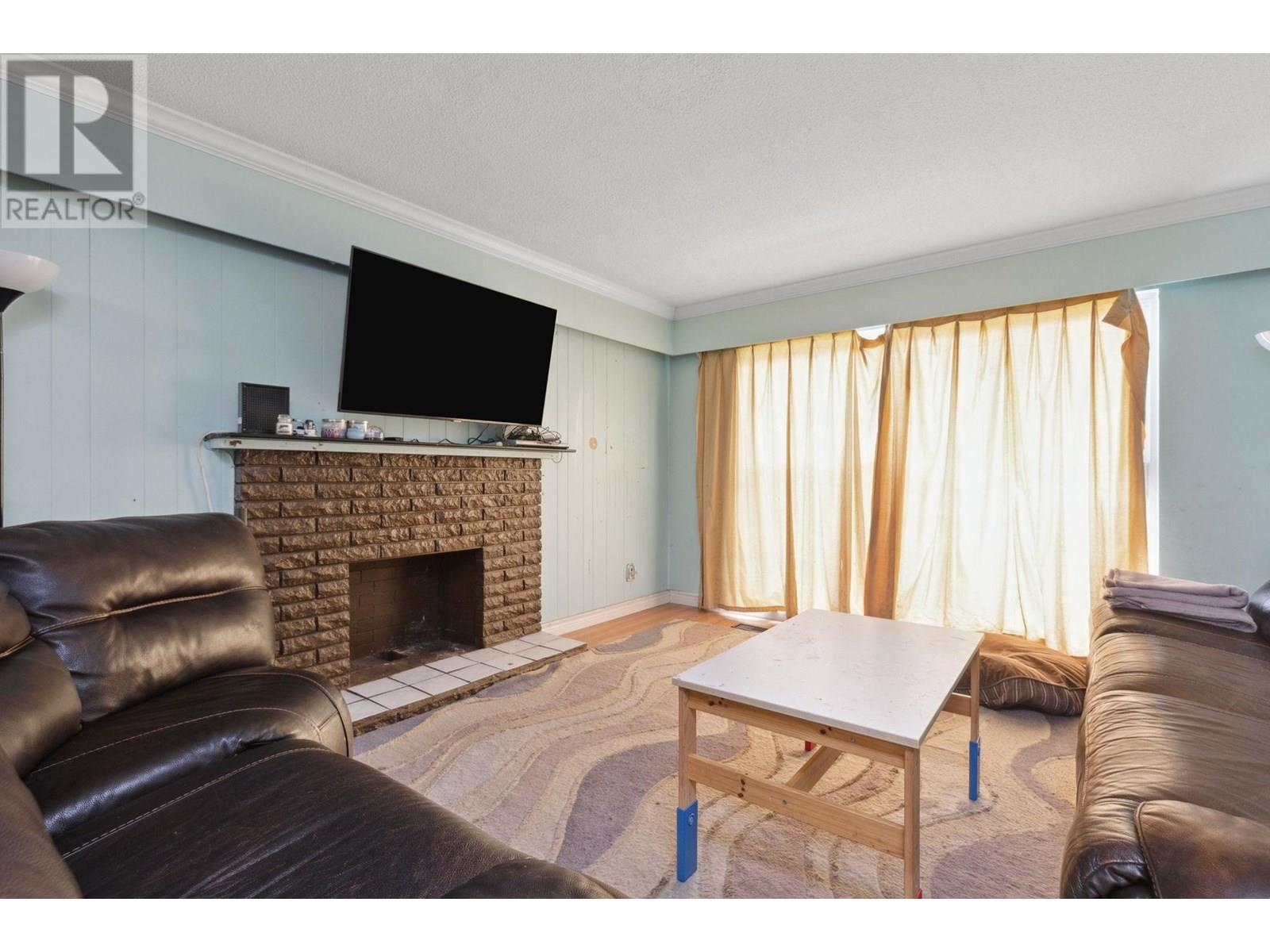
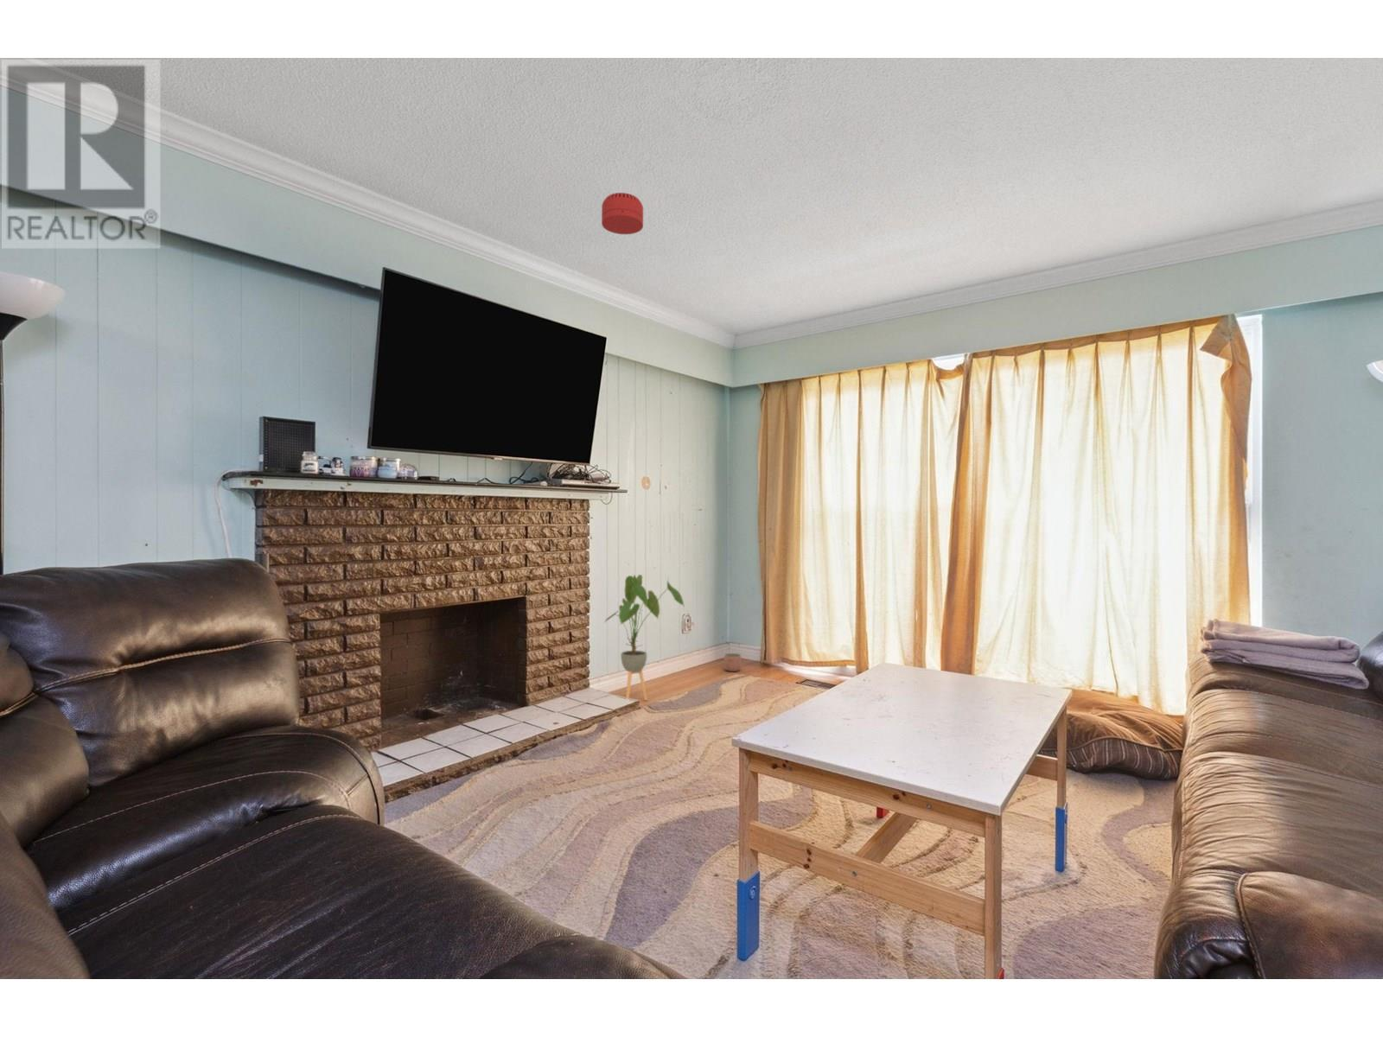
+ planter [723,652,743,672]
+ smoke detector [601,192,644,235]
+ house plant [604,574,685,701]
